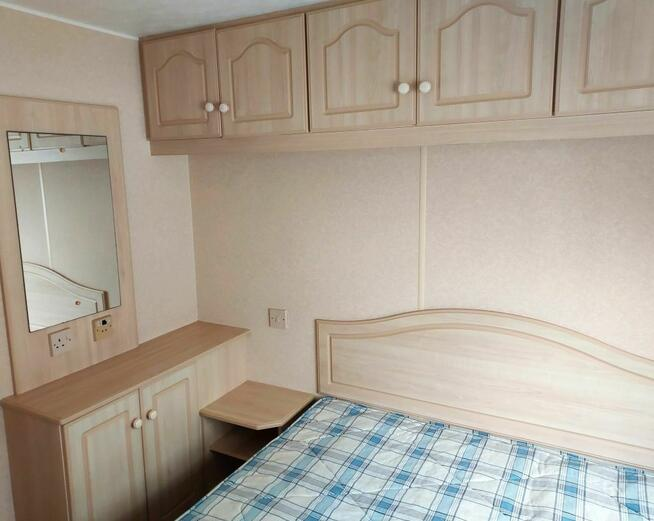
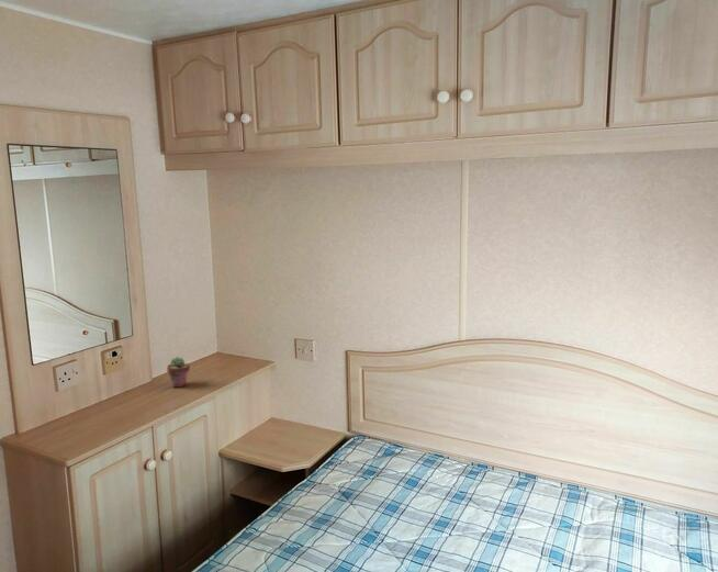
+ potted succulent [166,356,191,389]
